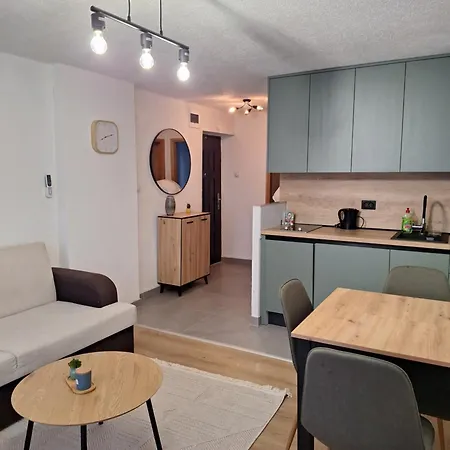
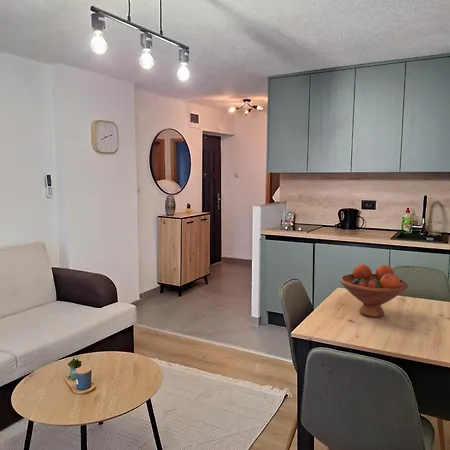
+ fruit bowl [339,263,409,318]
